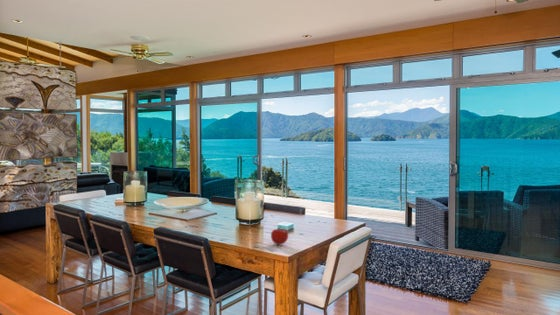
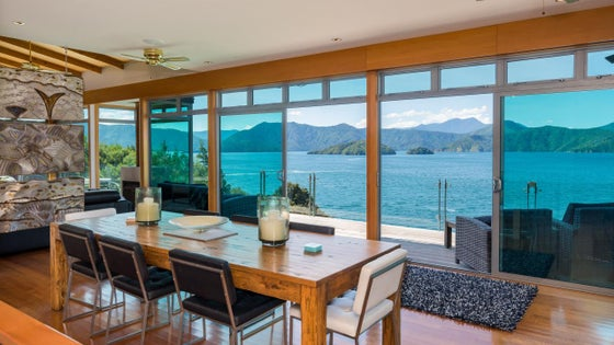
- fruit [270,225,289,245]
